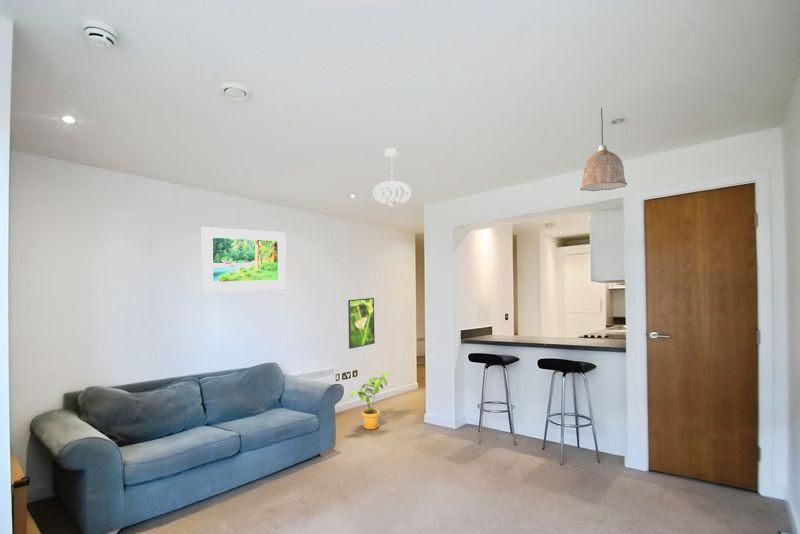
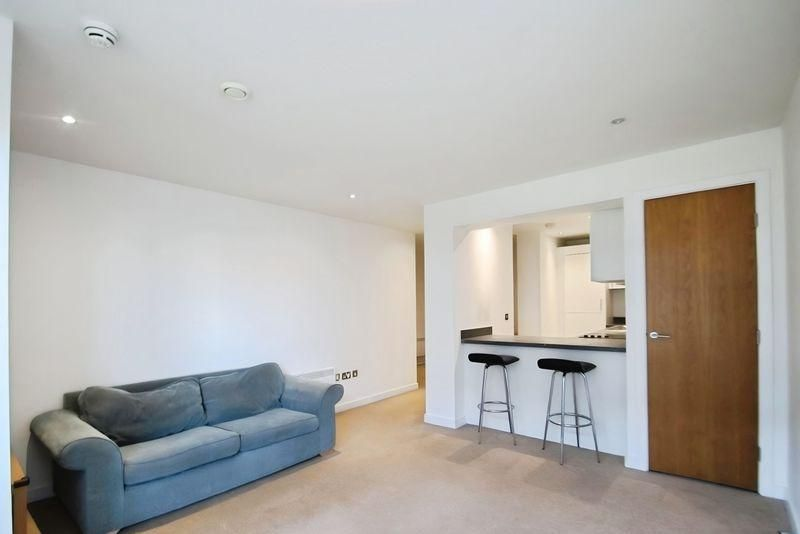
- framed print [201,226,287,294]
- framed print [347,297,376,350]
- pendant light [372,147,412,208]
- house plant [350,372,390,430]
- pendant lamp [579,107,628,192]
